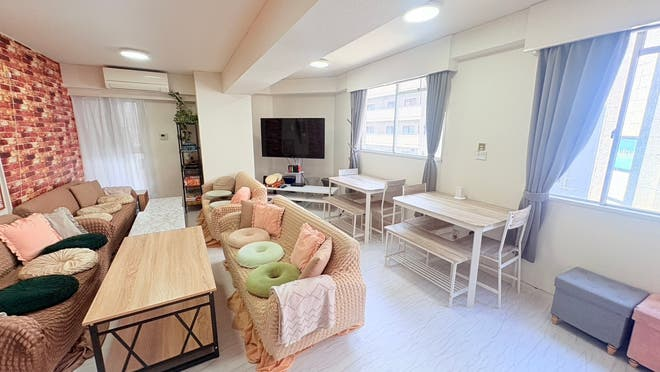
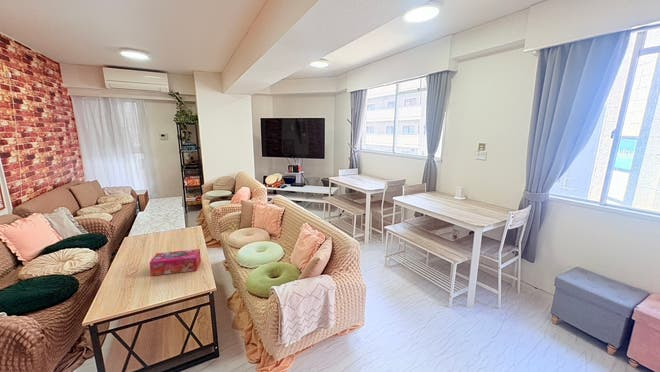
+ tissue box [149,248,202,277]
